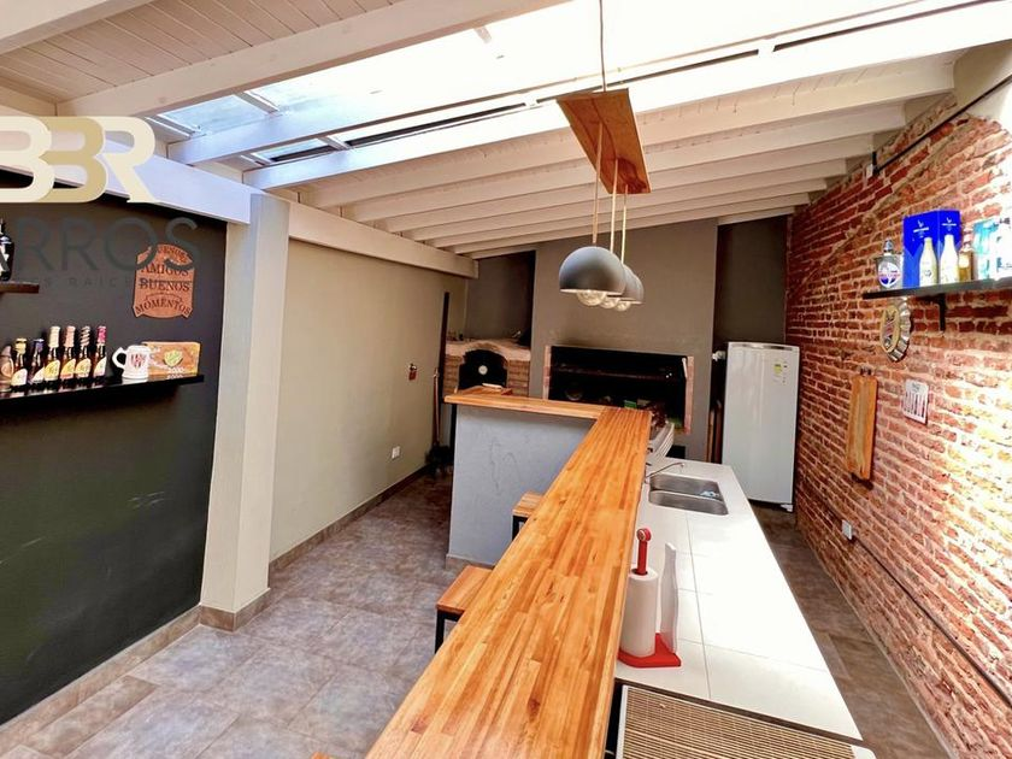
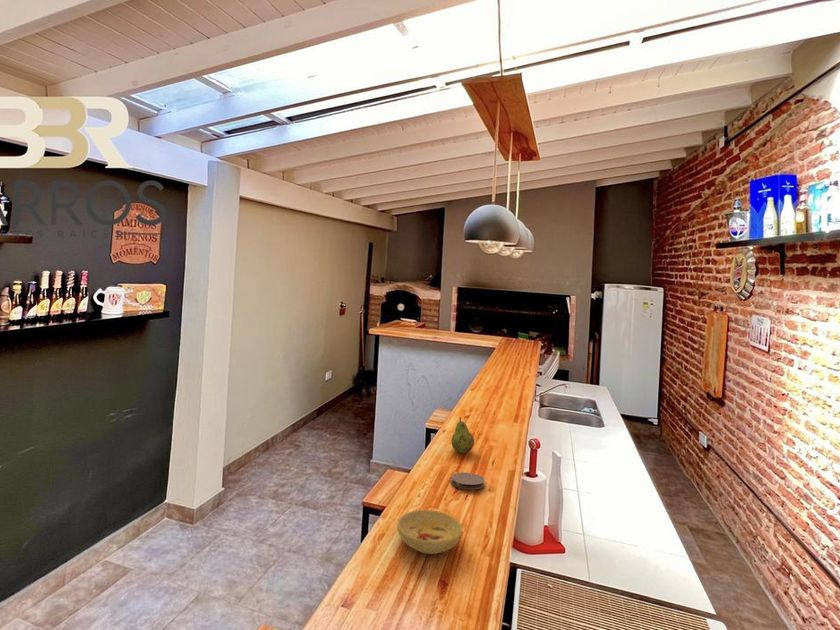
+ fruit [451,416,475,454]
+ bowl [396,509,464,555]
+ coaster [450,472,486,490]
